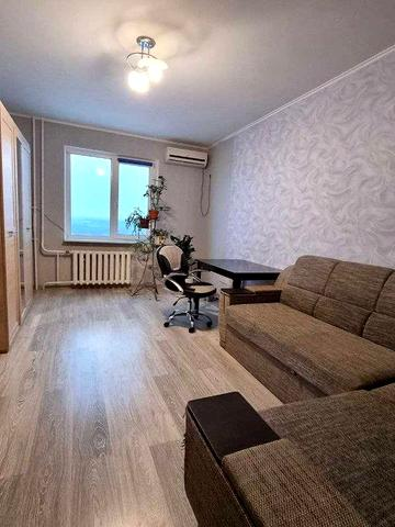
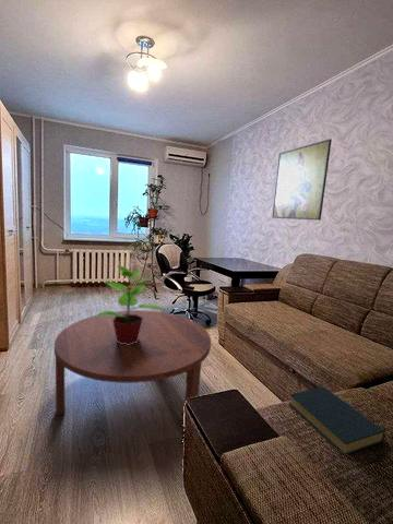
+ coffee table [53,309,212,417]
+ potted plant [96,264,166,345]
+ hardback book [287,386,386,456]
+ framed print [271,138,333,222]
